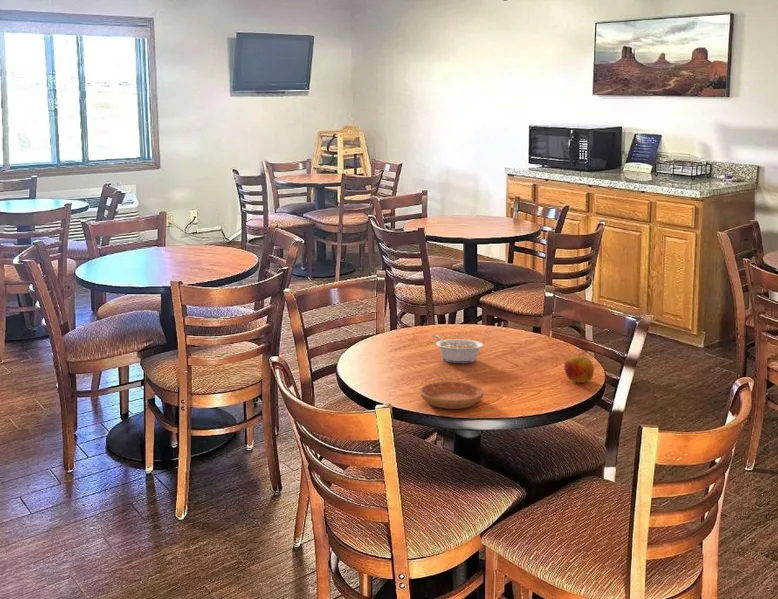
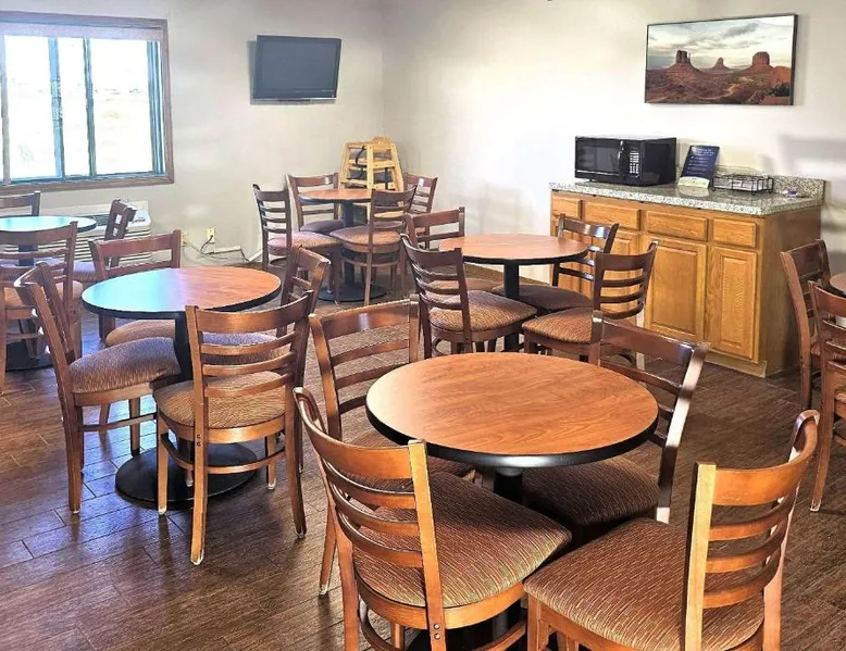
- apple [563,352,595,384]
- saucer [419,381,484,410]
- legume [433,334,484,364]
